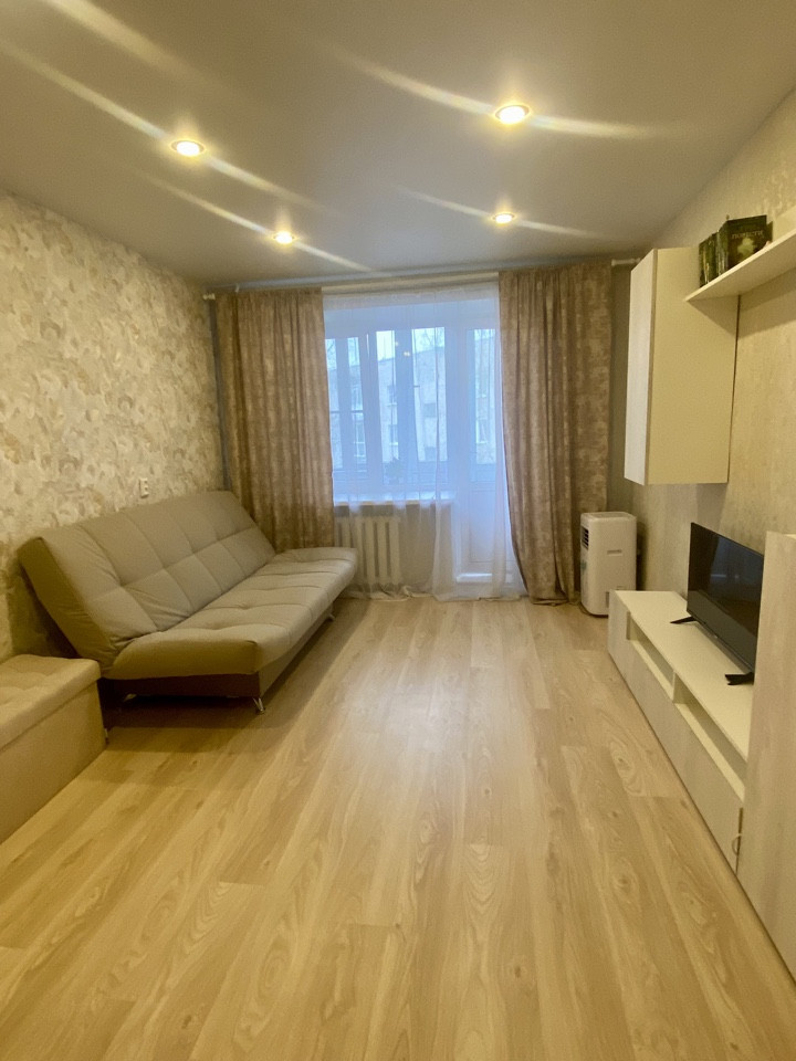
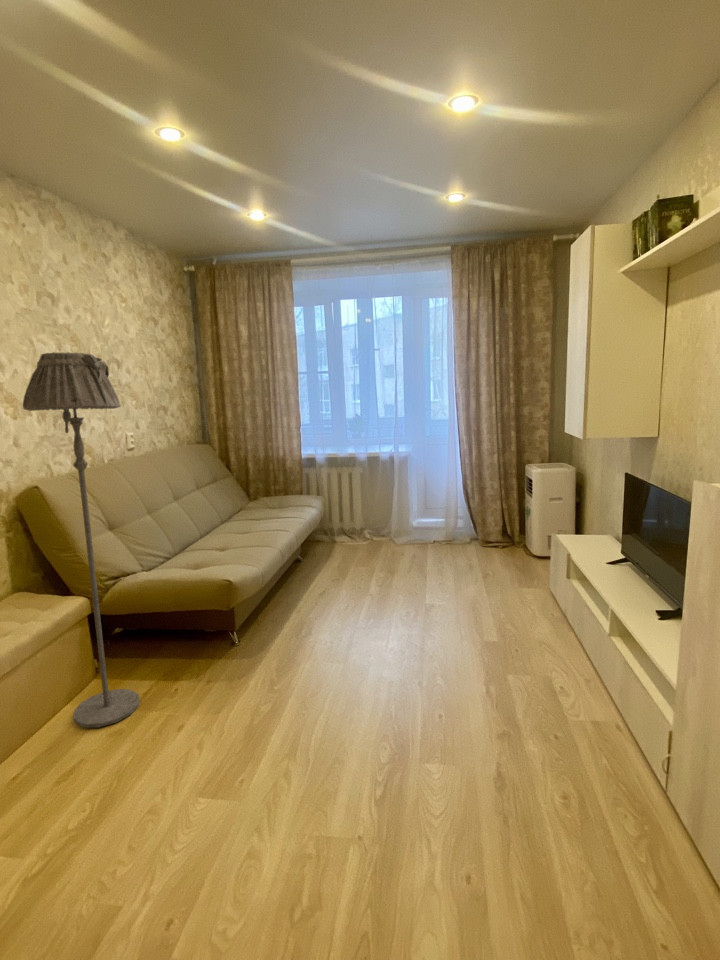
+ floor lamp [22,351,141,728]
